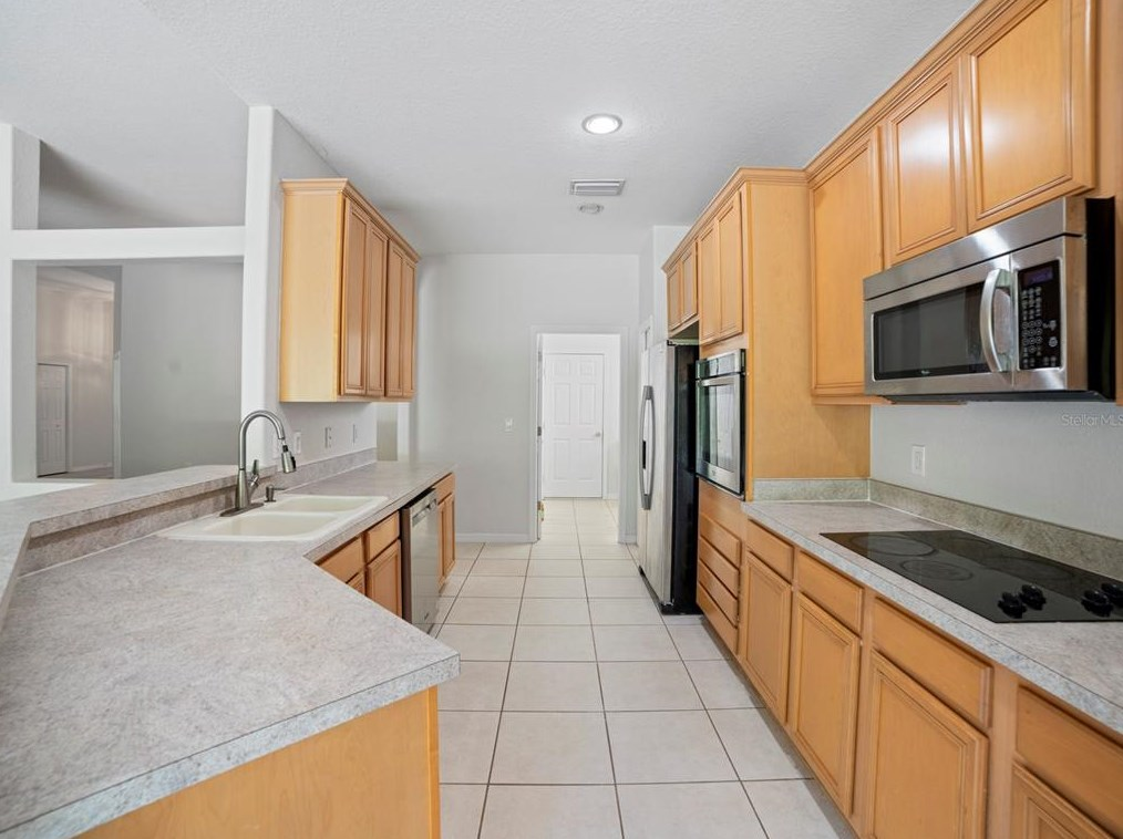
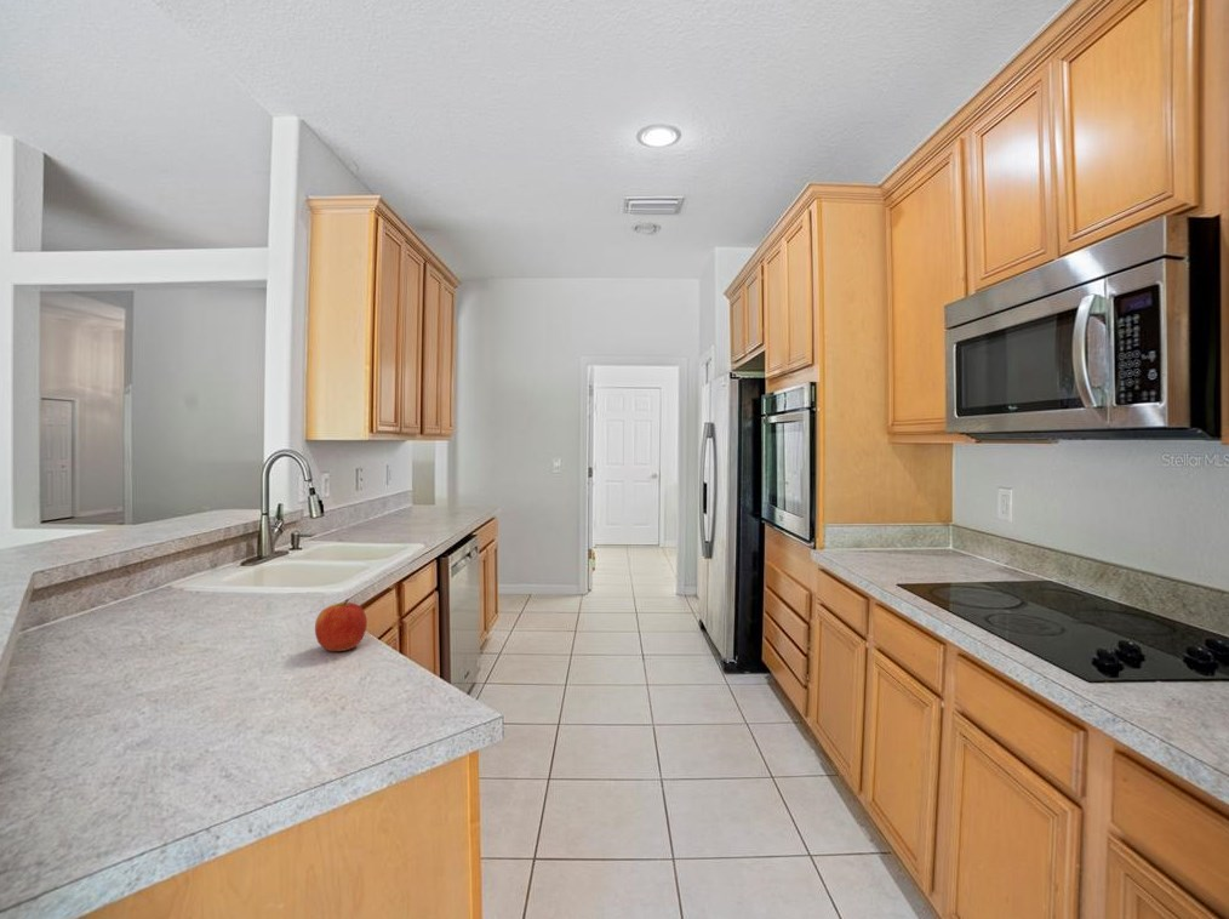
+ apple [314,598,368,652]
